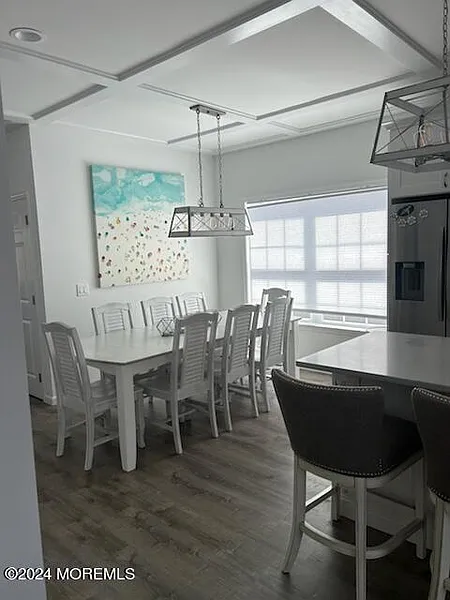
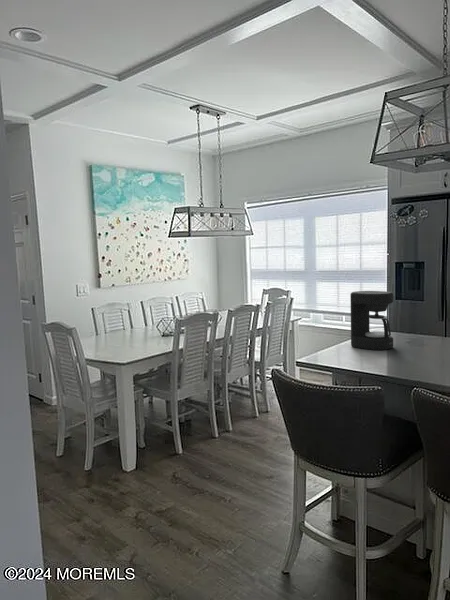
+ coffee maker [349,290,394,351]
